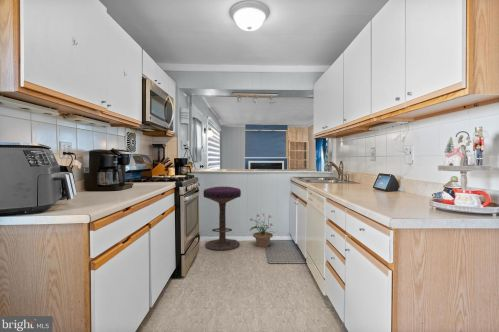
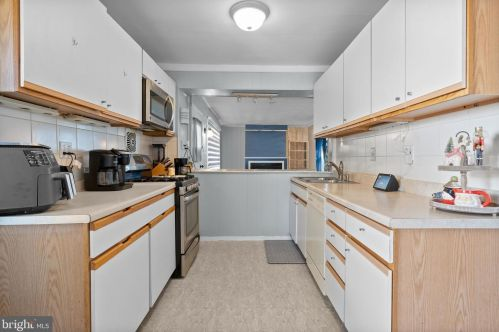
- stool [202,186,242,251]
- potted plant [249,213,275,248]
